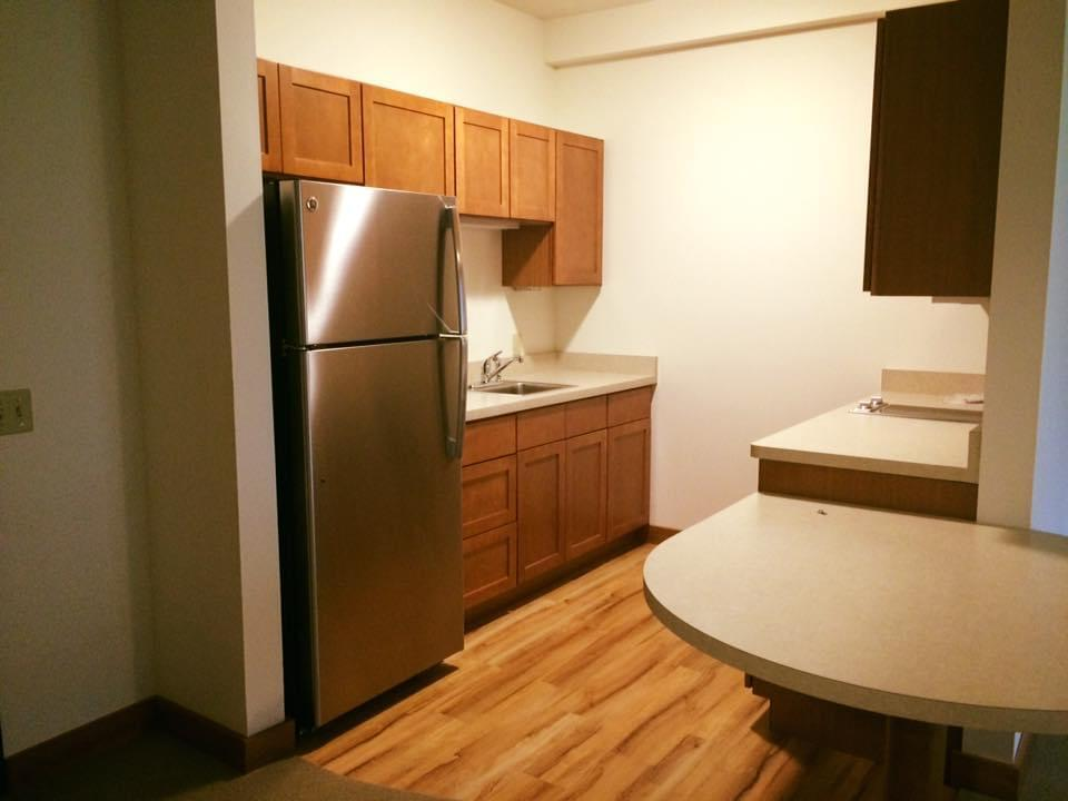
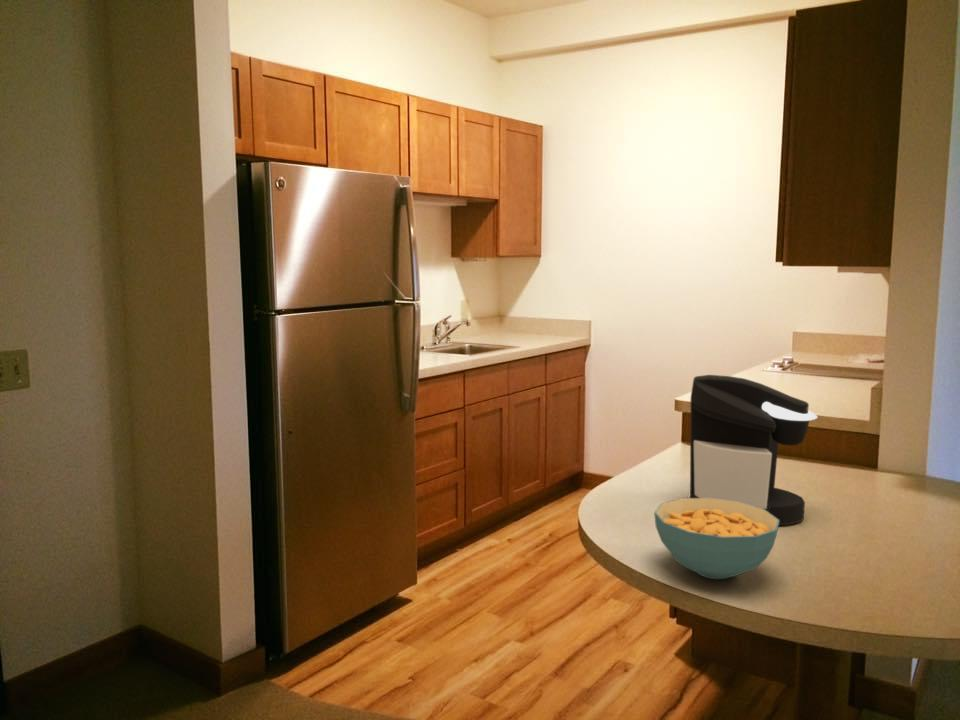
+ coffee maker [689,374,818,526]
+ cereal bowl [653,498,780,580]
